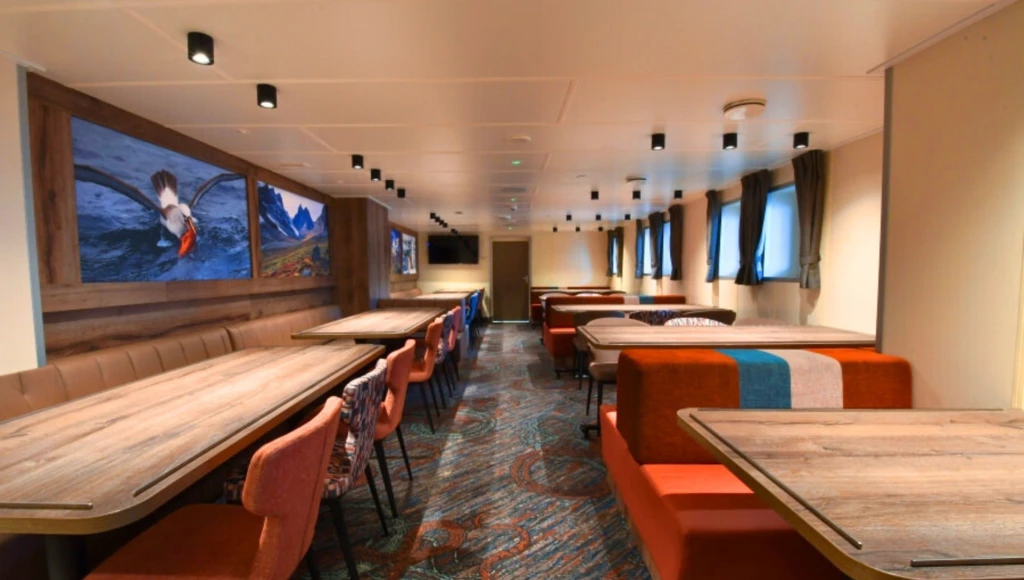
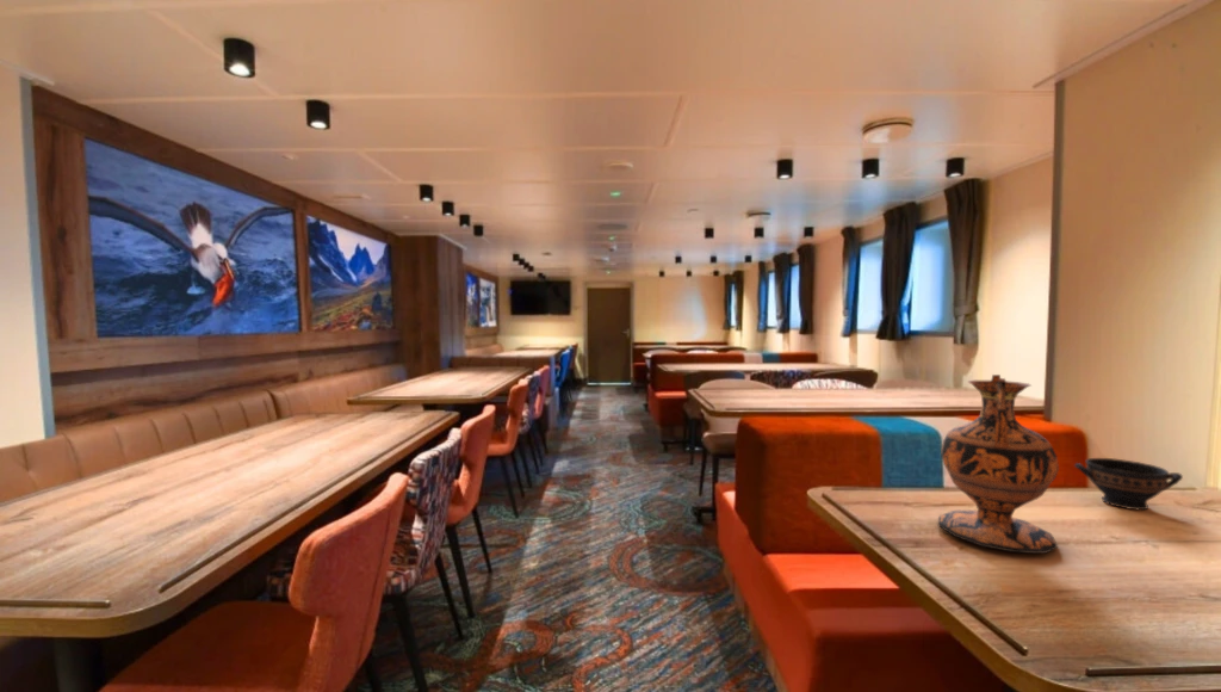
+ vase [937,373,1060,555]
+ bowl [1073,457,1184,511]
